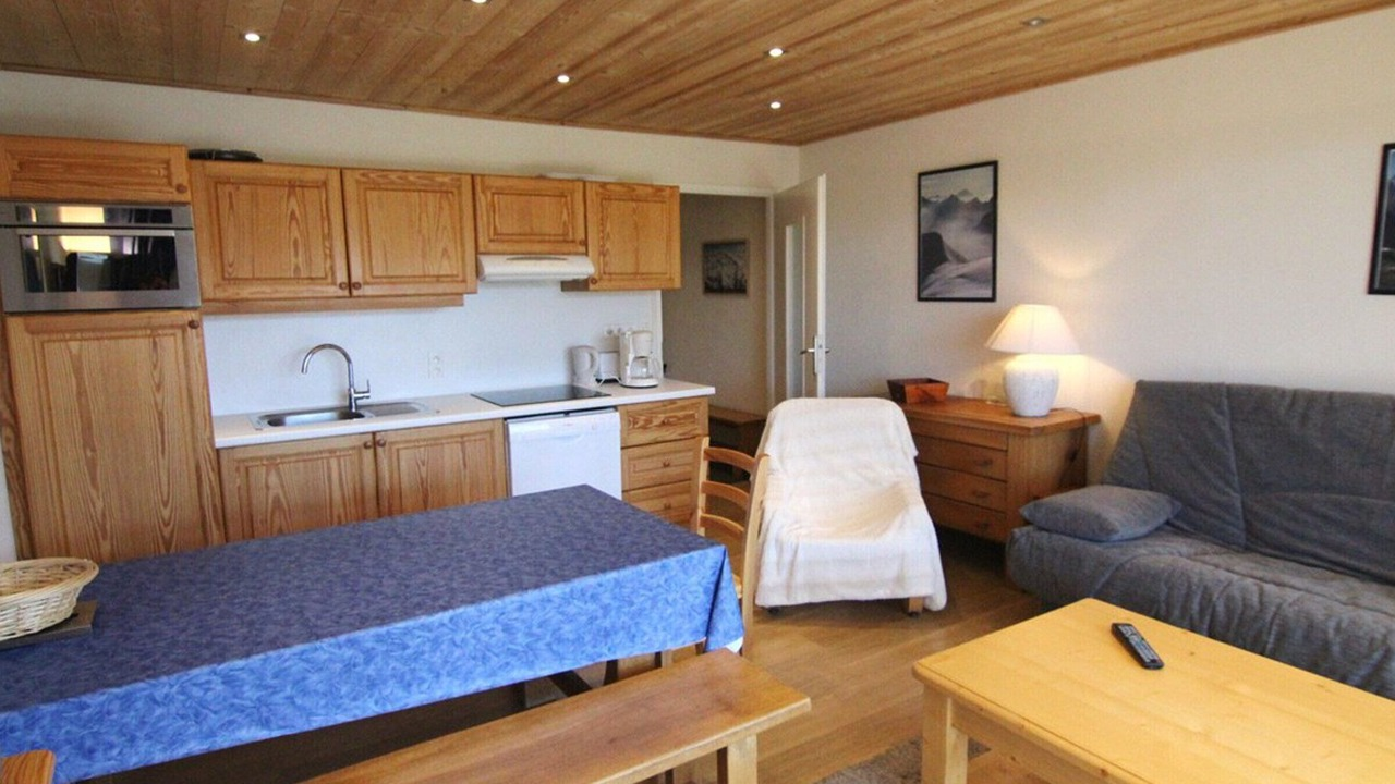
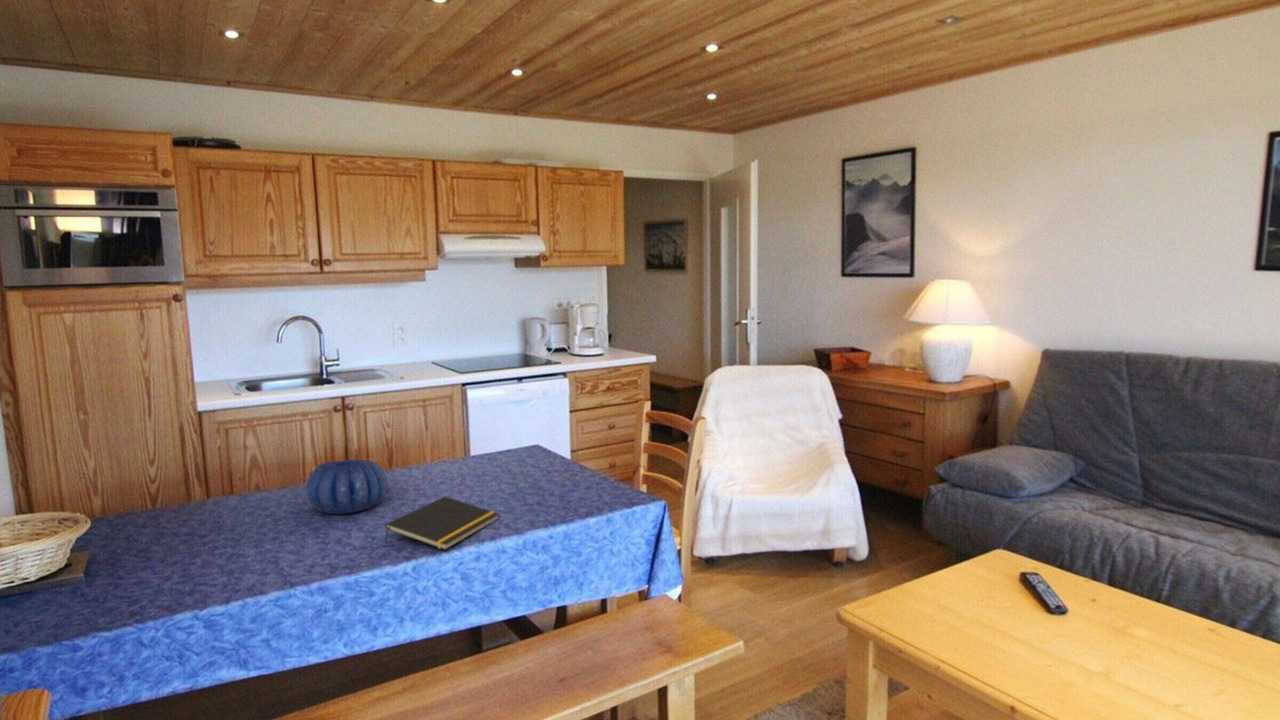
+ decorative bowl [305,459,389,515]
+ notepad [384,495,500,551]
